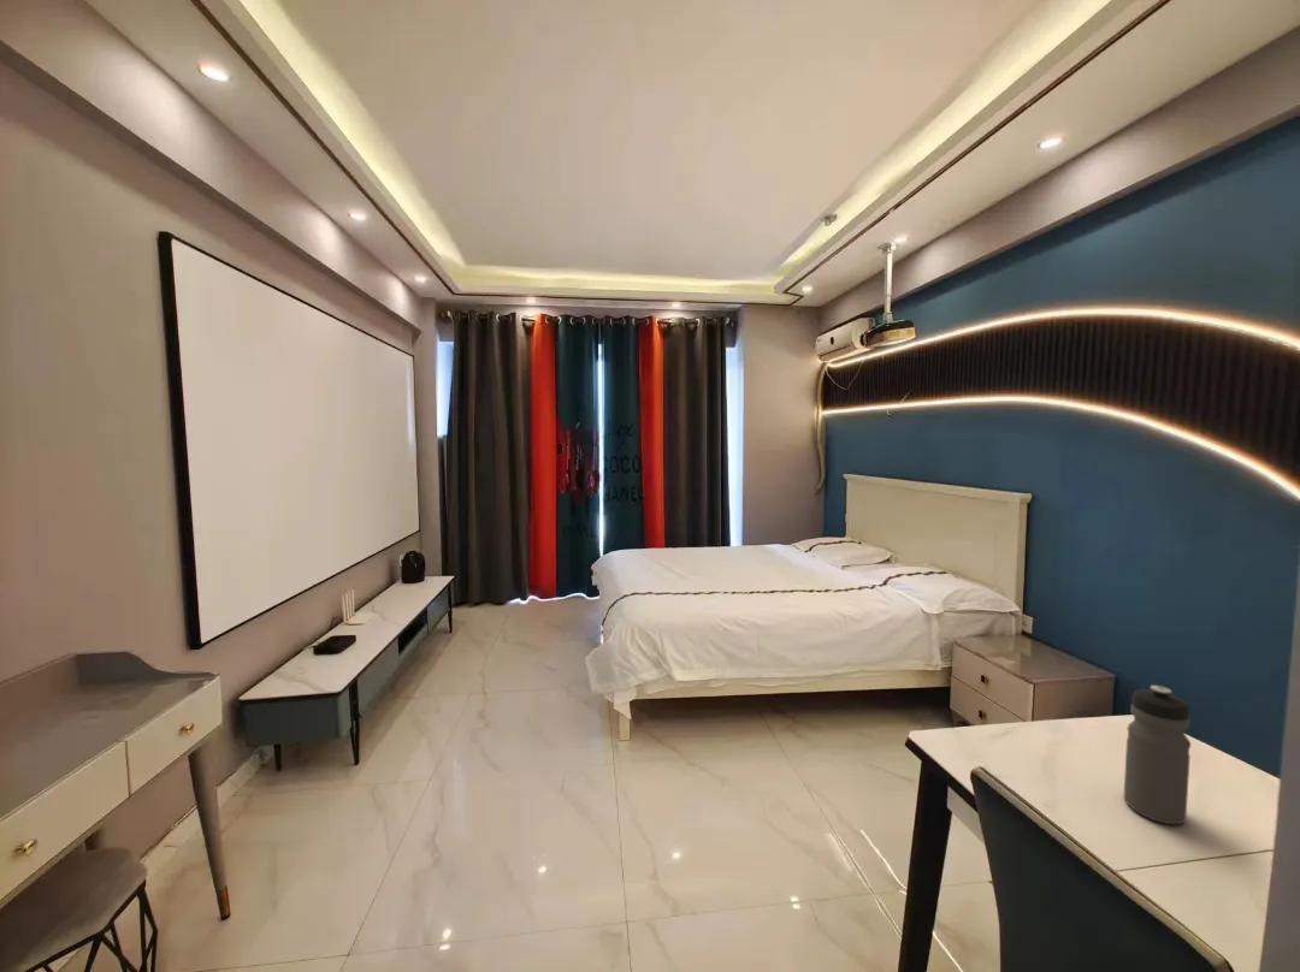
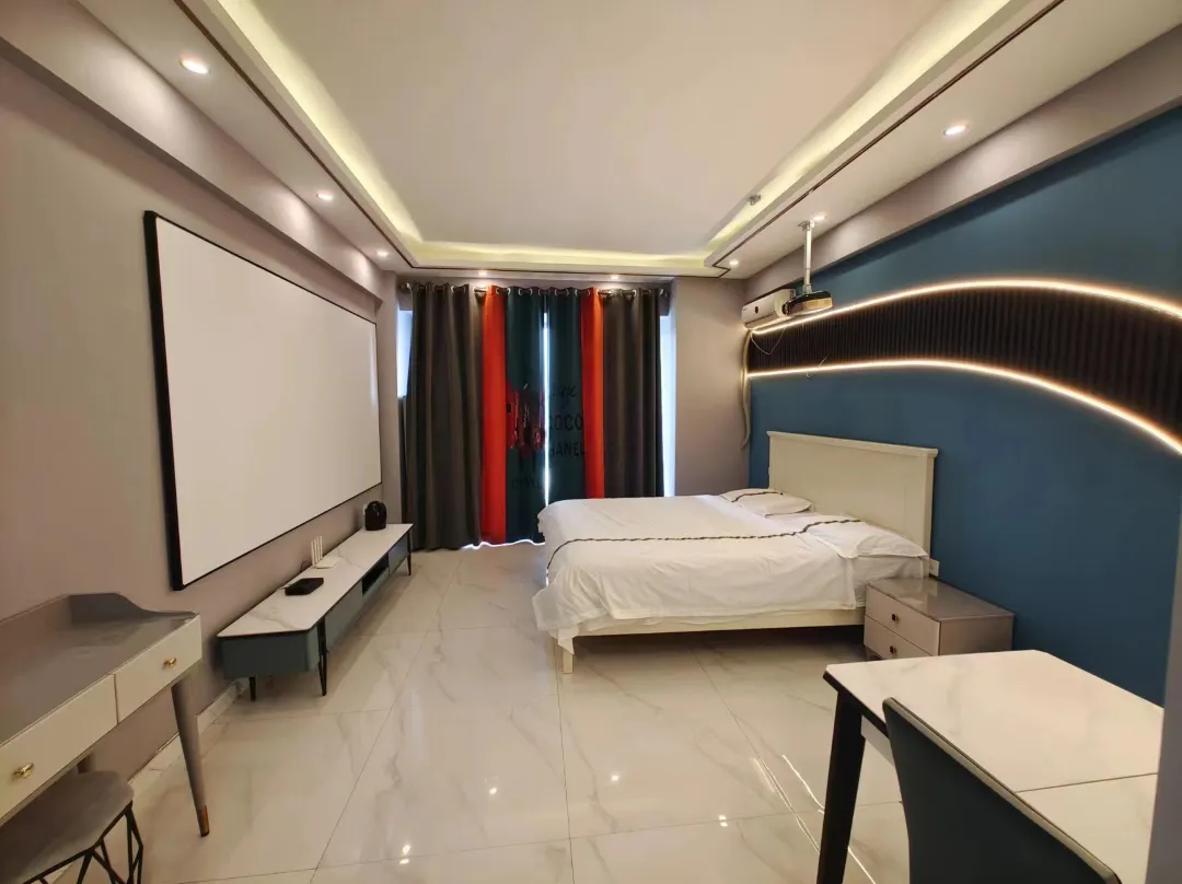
- water bottle [1122,684,1192,825]
